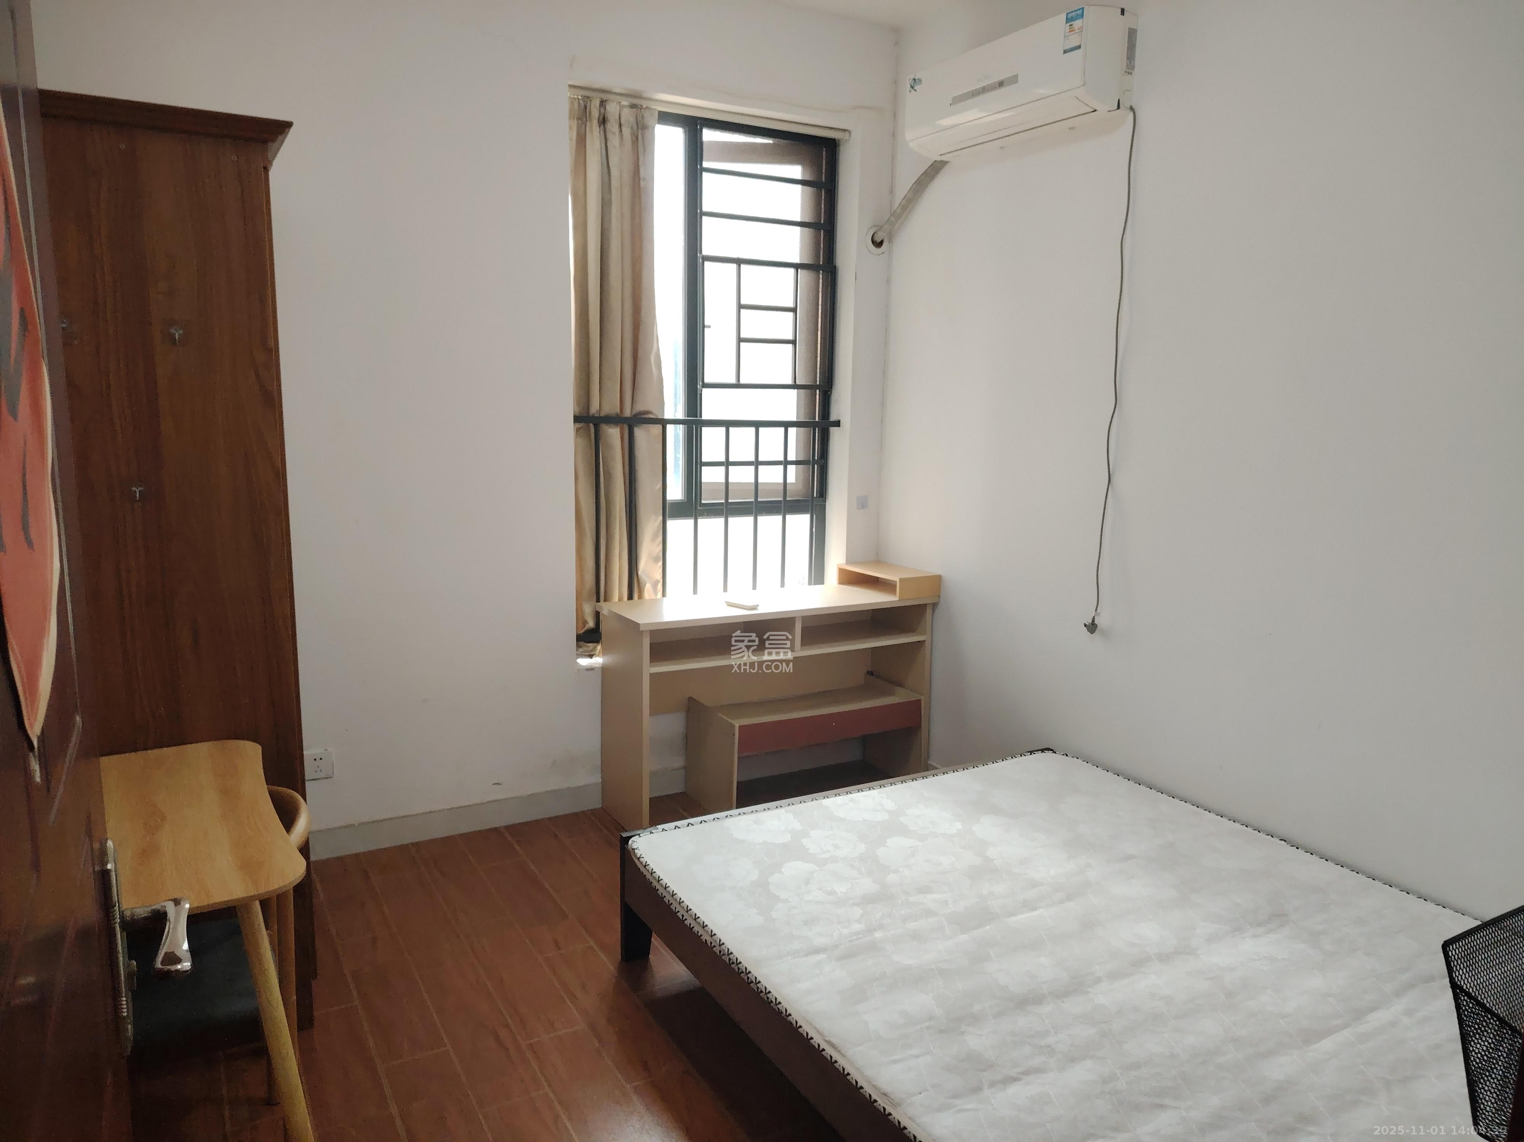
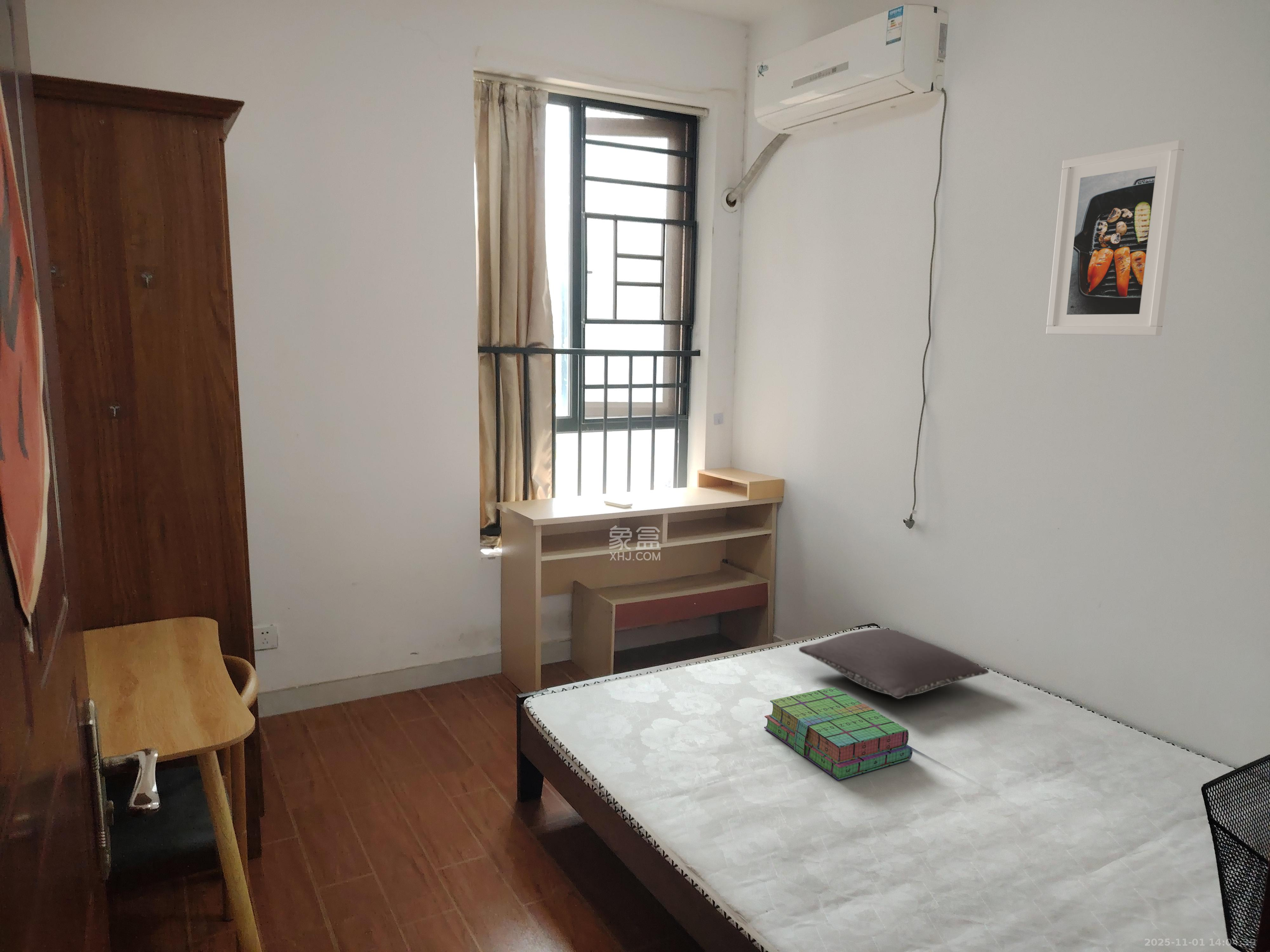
+ pillow [799,628,989,699]
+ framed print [1046,139,1185,336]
+ stack of books [764,687,913,781]
